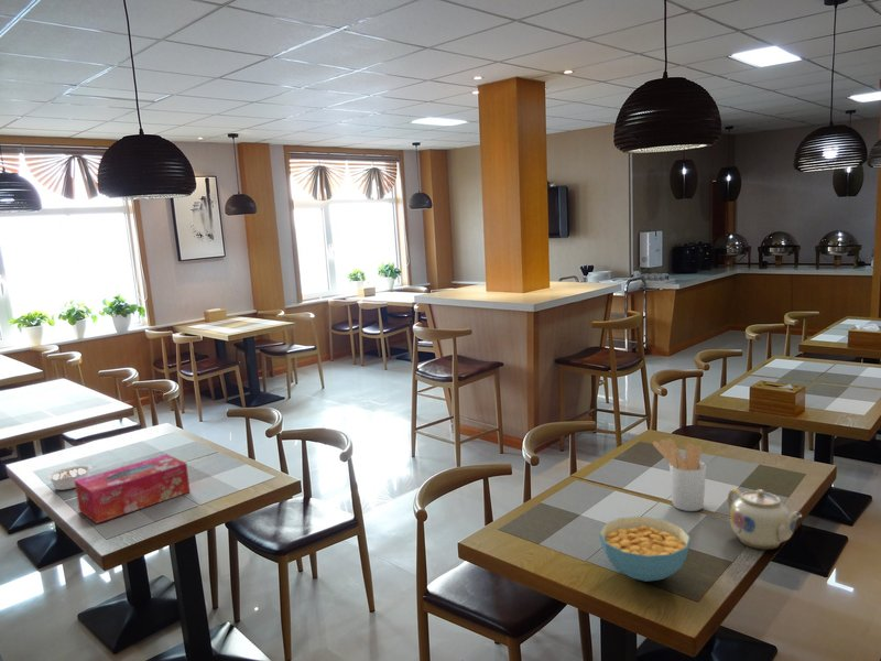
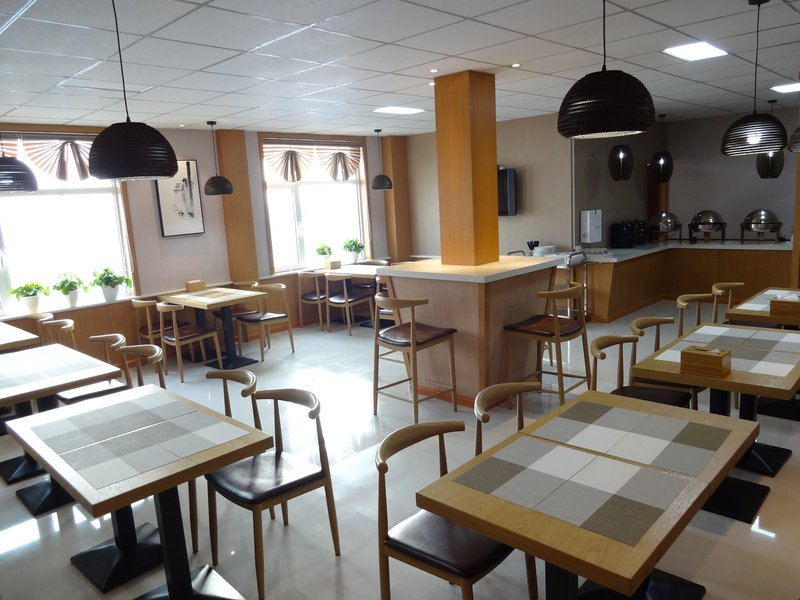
- legume [45,464,98,491]
- tissue box [75,454,192,524]
- cereal bowl [598,516,692,583]
- teapot [727,488,803,551]
- utensil holder [652,437,707,512]
